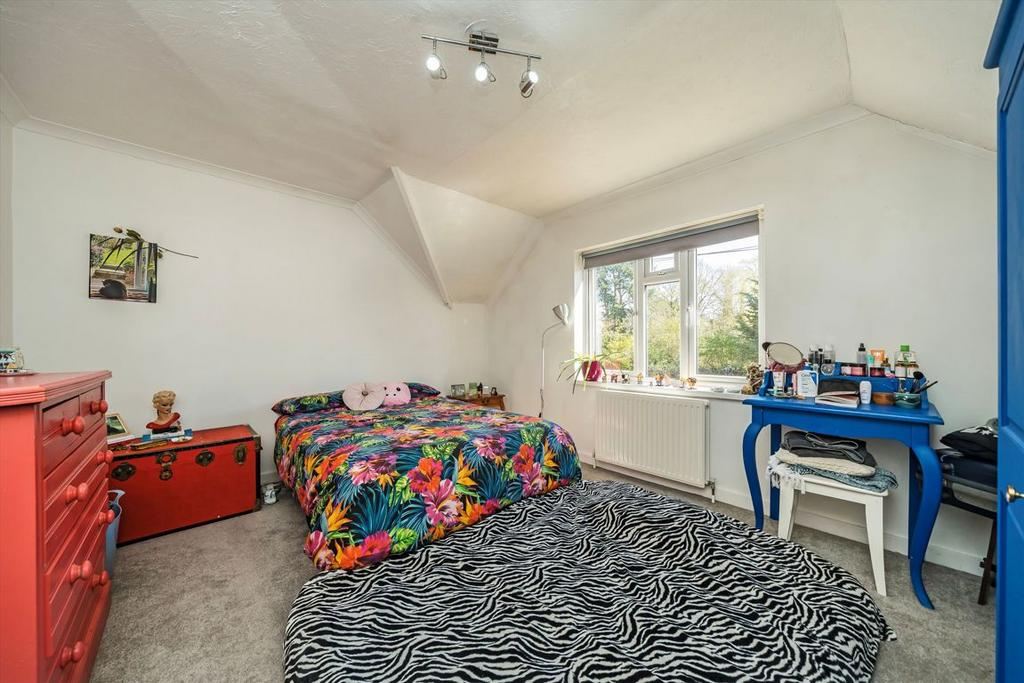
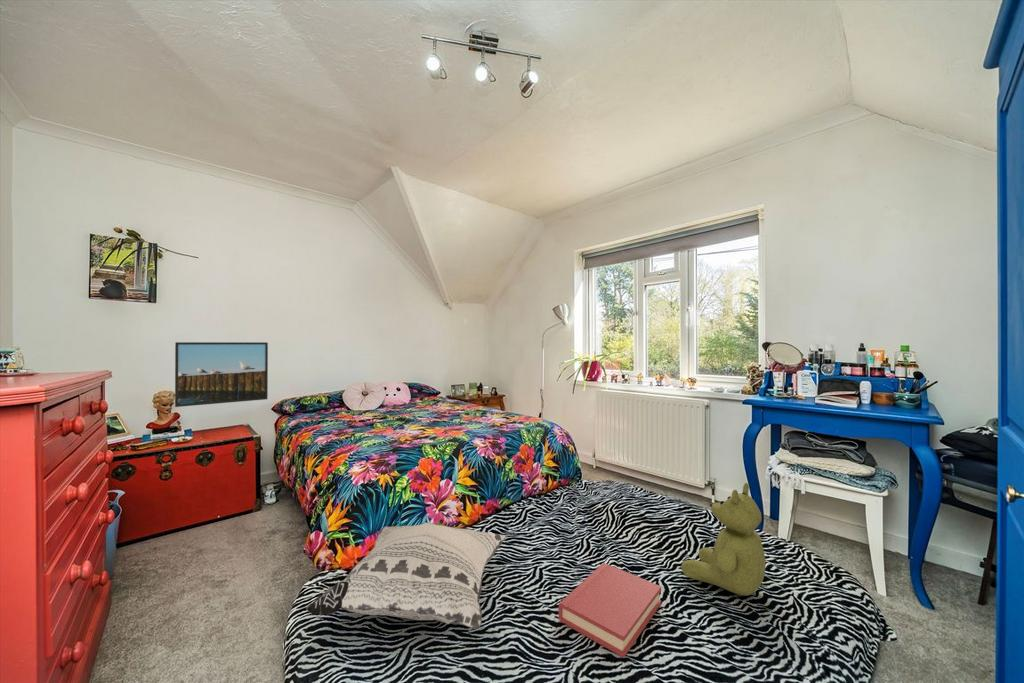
+ stuffed bear [681,482,766,597]
+ hardback book [558,562,662,659]
+ decorative pillow [306,522,507,631]
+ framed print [174,341,269,408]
